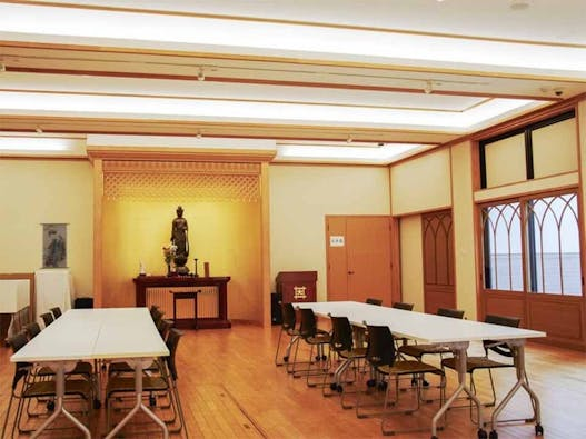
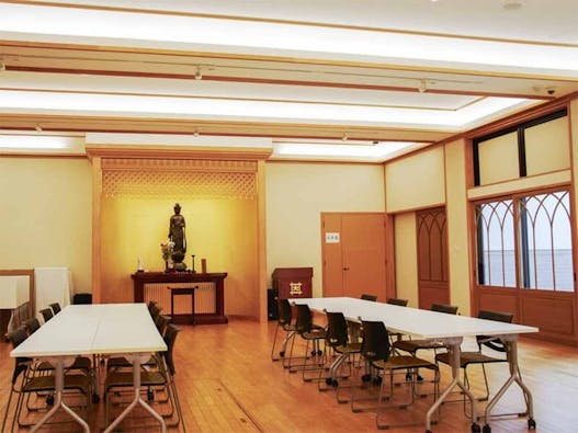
- wall scroll [38,222,71,270]
